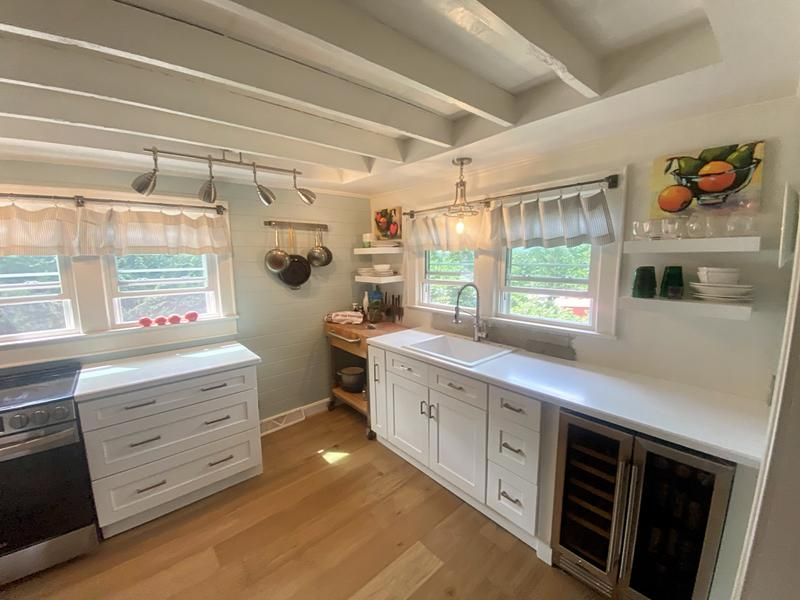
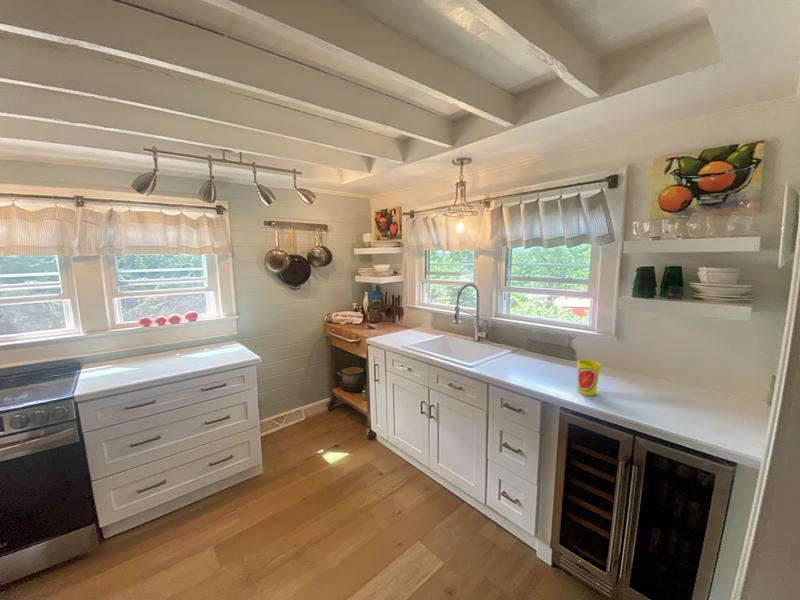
+ cup [577,359,601,397]
